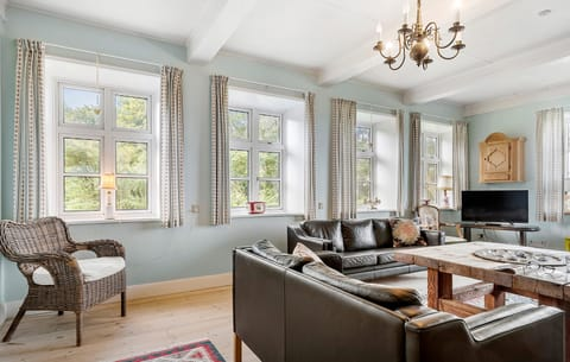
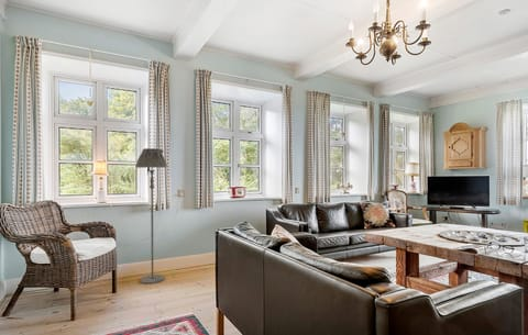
+ floor lamp [135,147,168,286]
